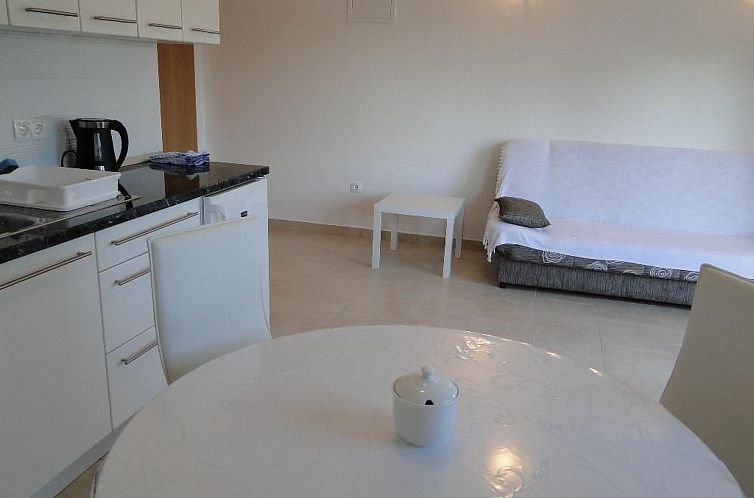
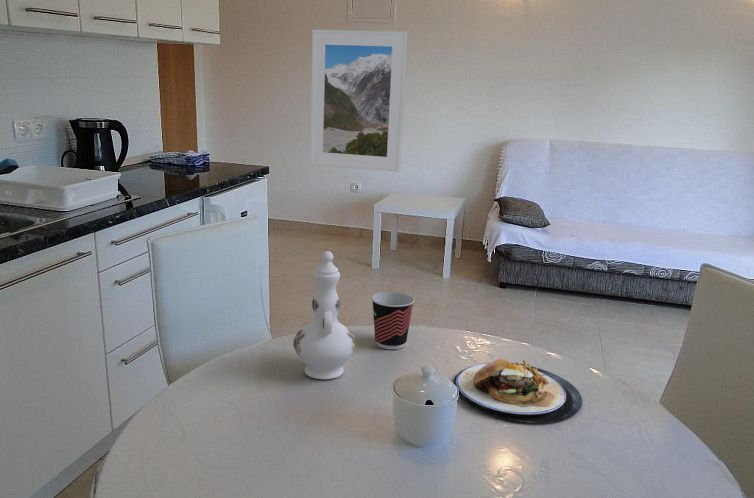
+ cup [370,291,415,350]
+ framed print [309,29,409,173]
+ plate [453,358,583,424]
+ chinaware [293,250,357,380]
